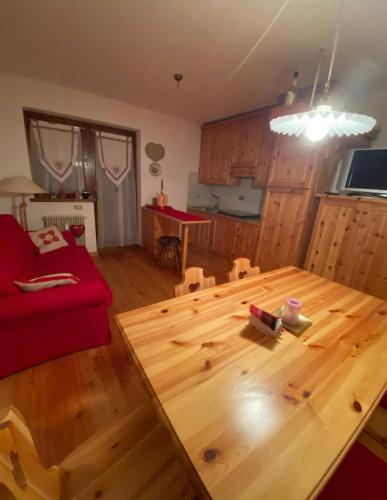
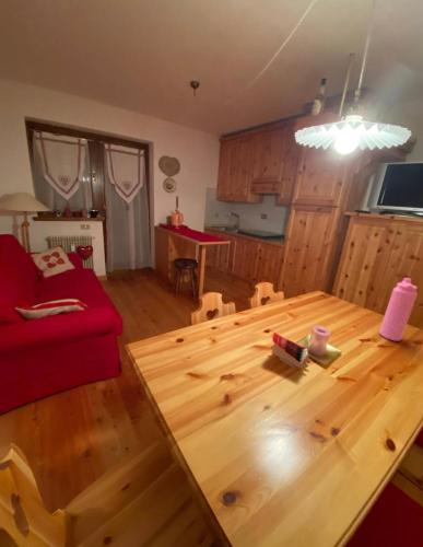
+ water bottle [378,277,419,341]
